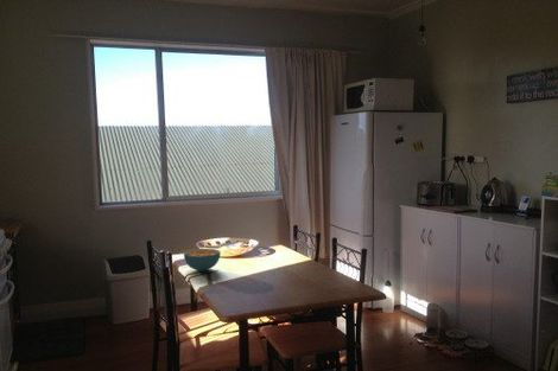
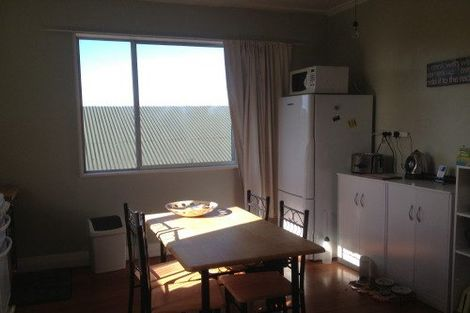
- cereal bowl [183,248,222,273]
